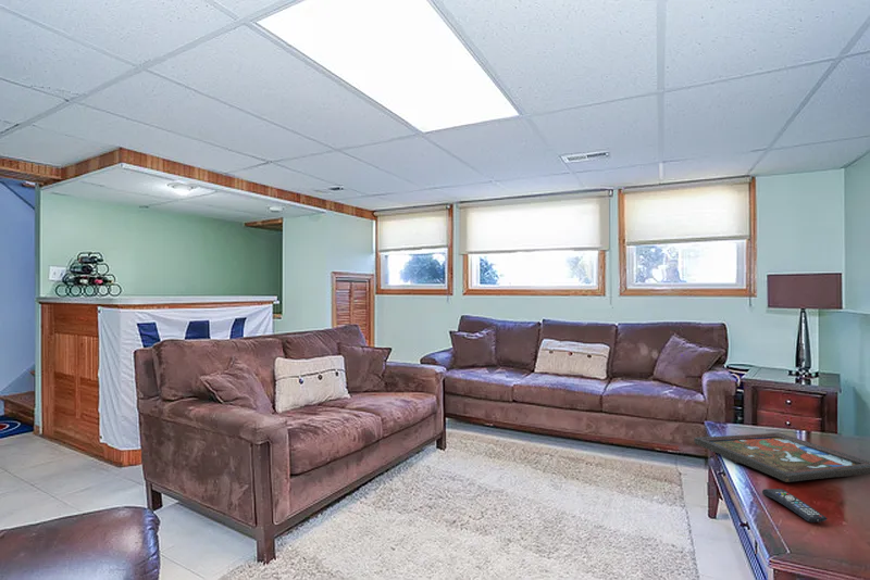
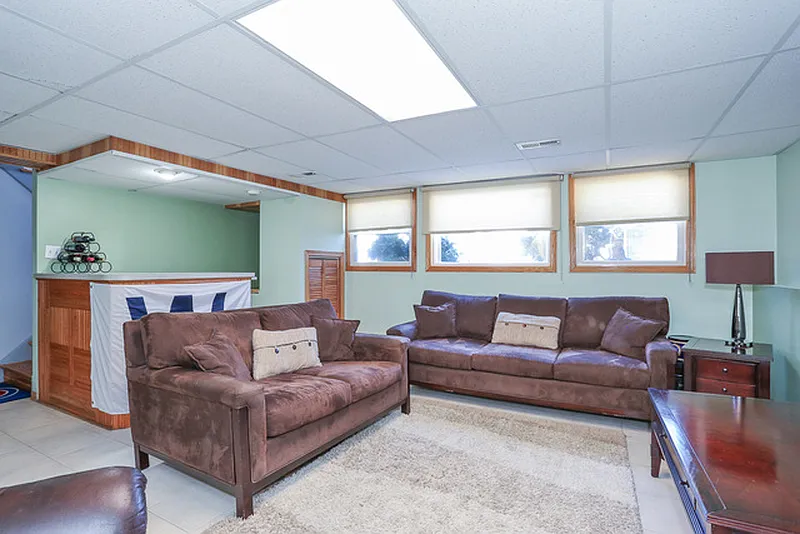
- framed painting [693,431,870,483]
- remote control [761,488,829,522]
